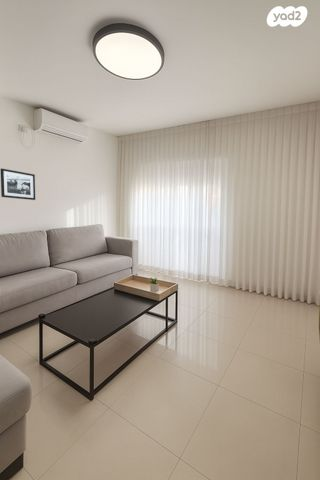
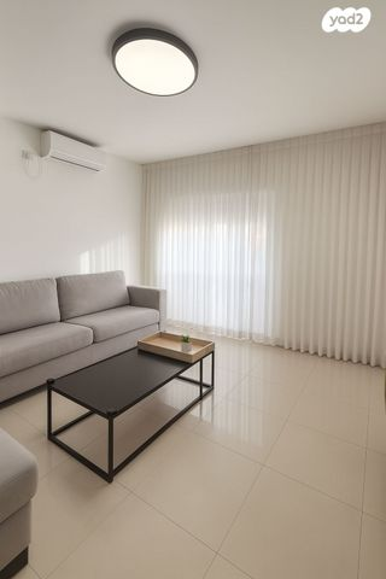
- picture frame [0,167,36,201]
